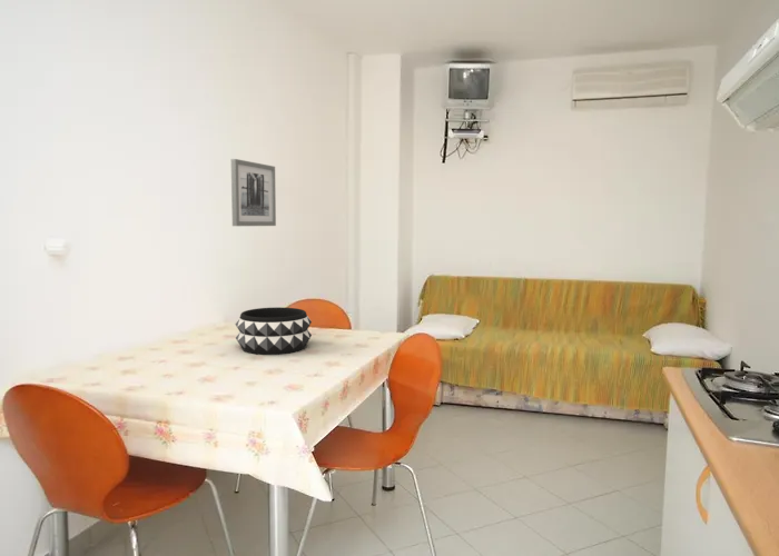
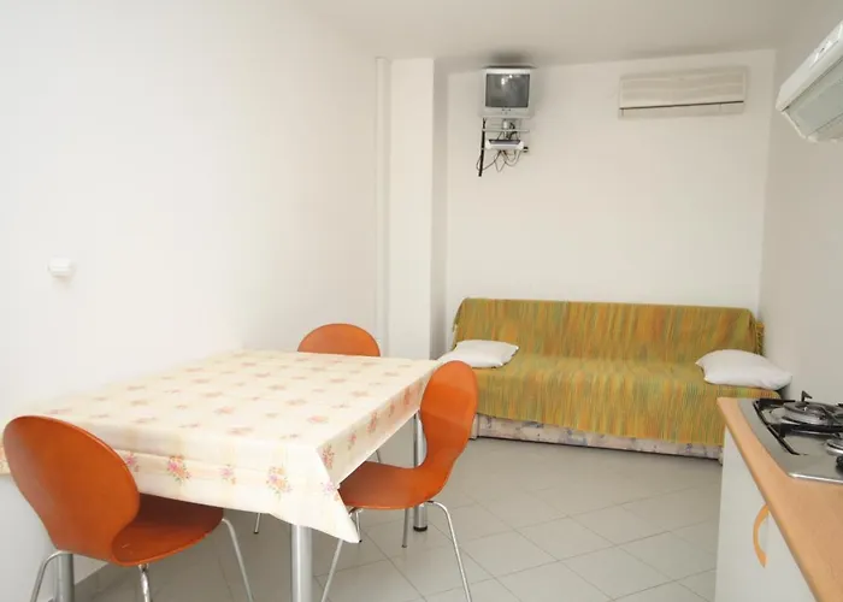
- wall art [230,158,277,227]
- decorative bowl [235,306,313,356]
